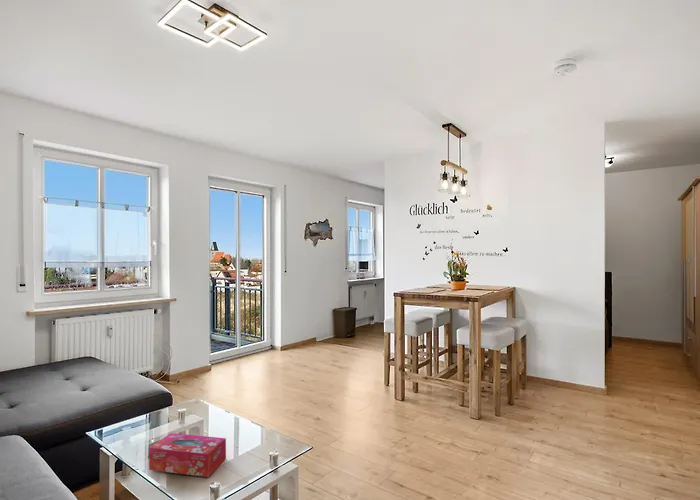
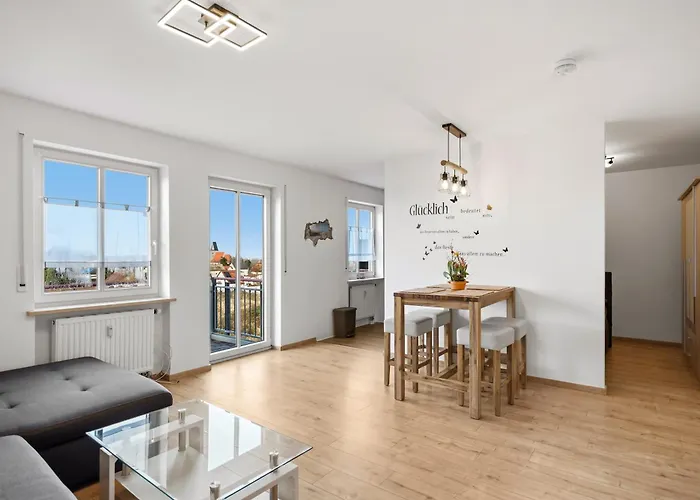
- tissue box [148,432,227,478]
